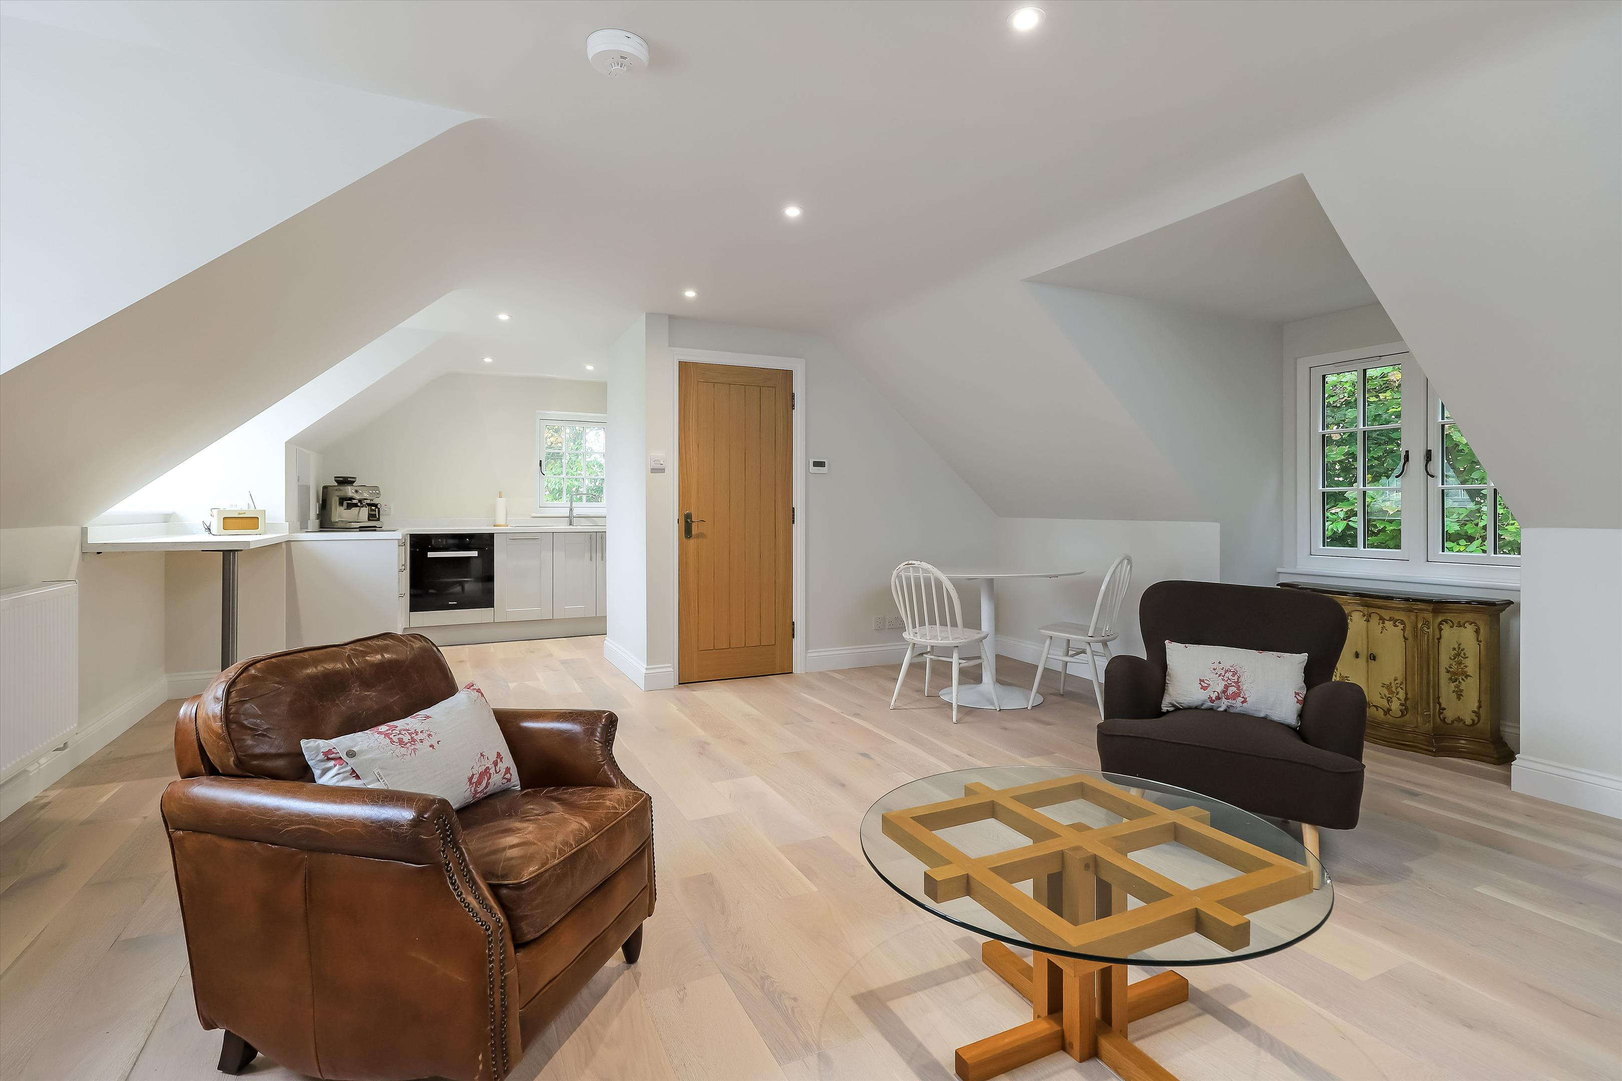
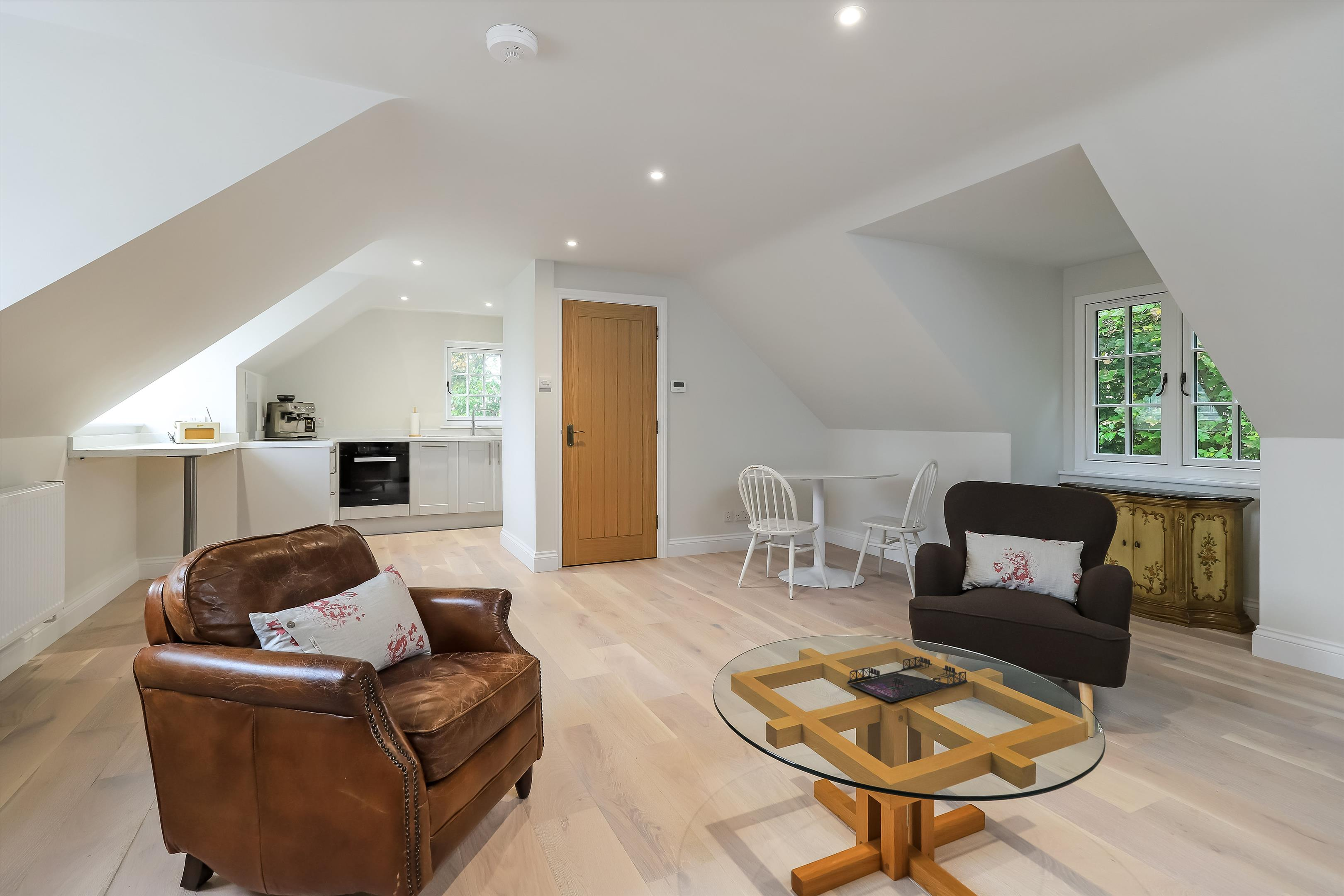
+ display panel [846,656,968,703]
